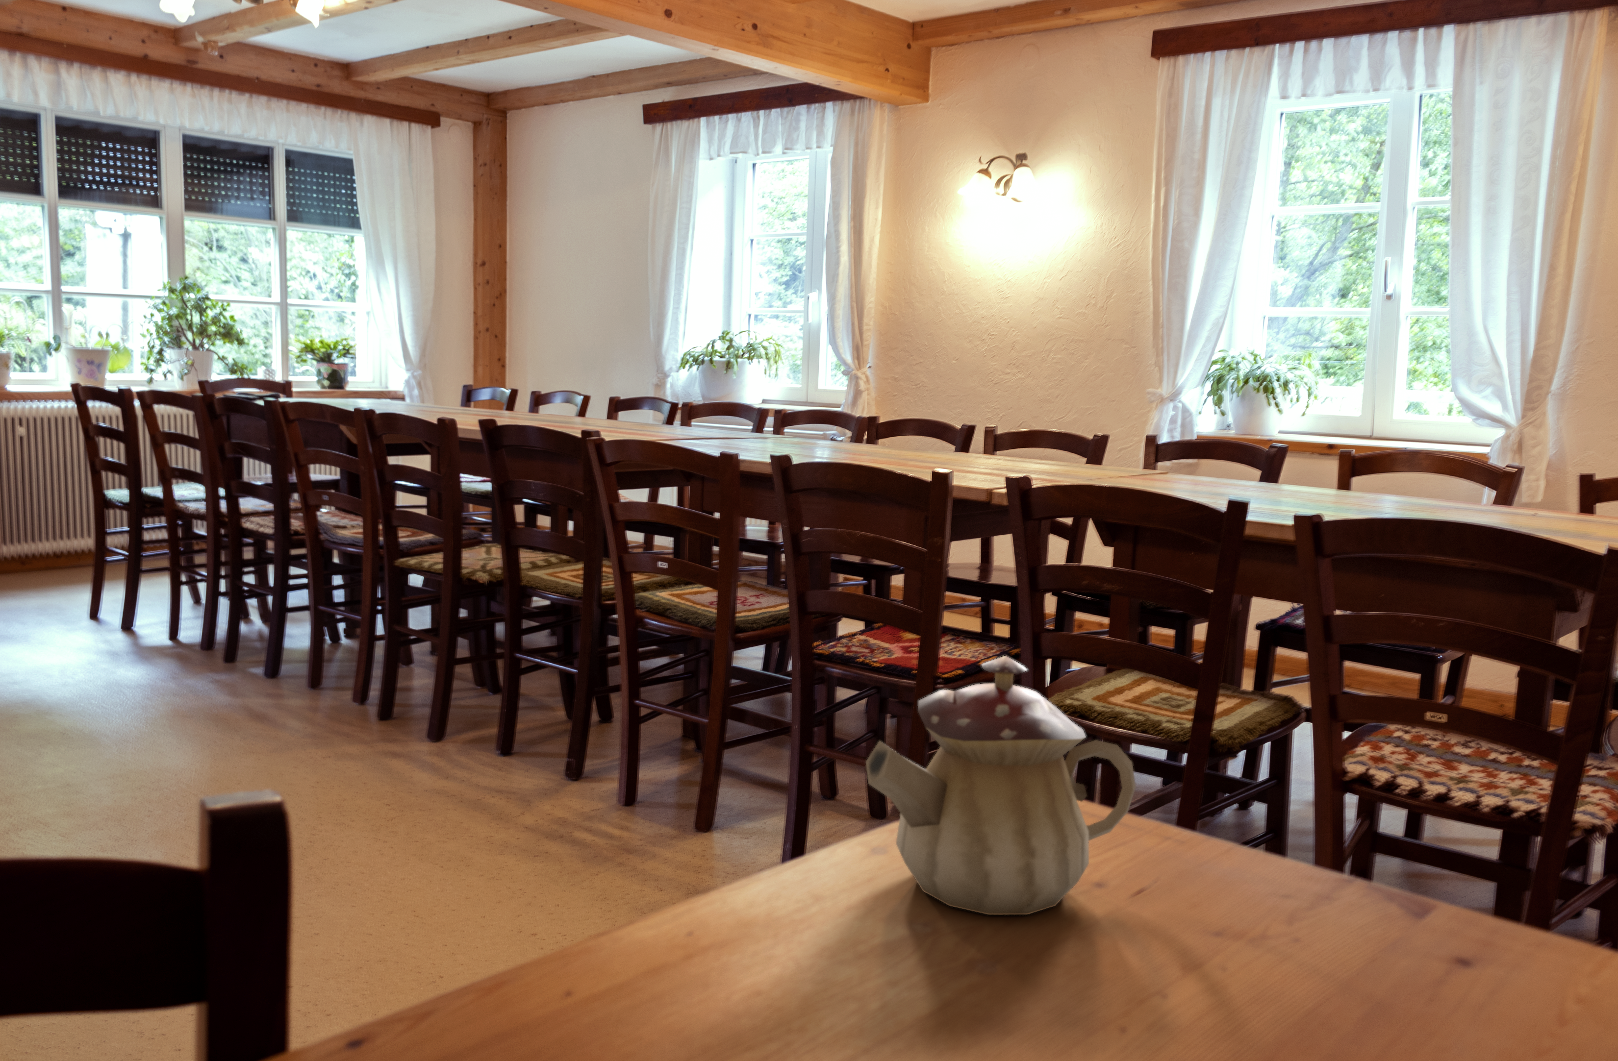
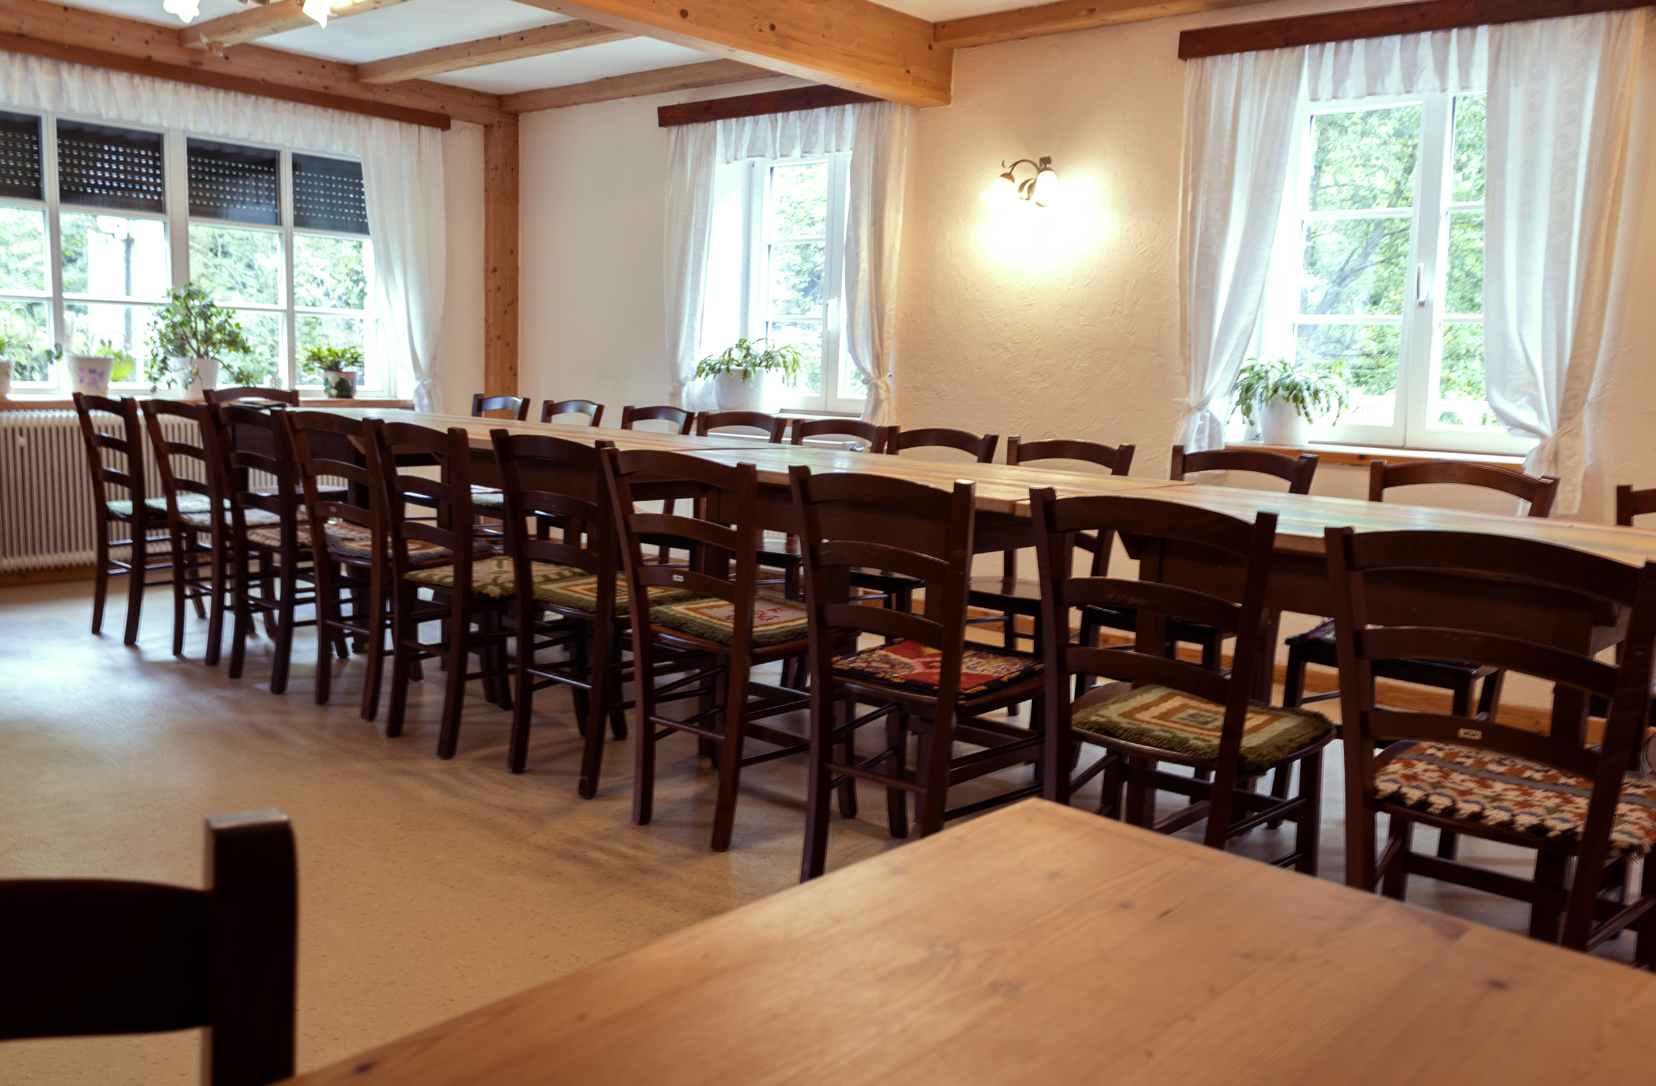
- teapot [866,655,1137,915]
